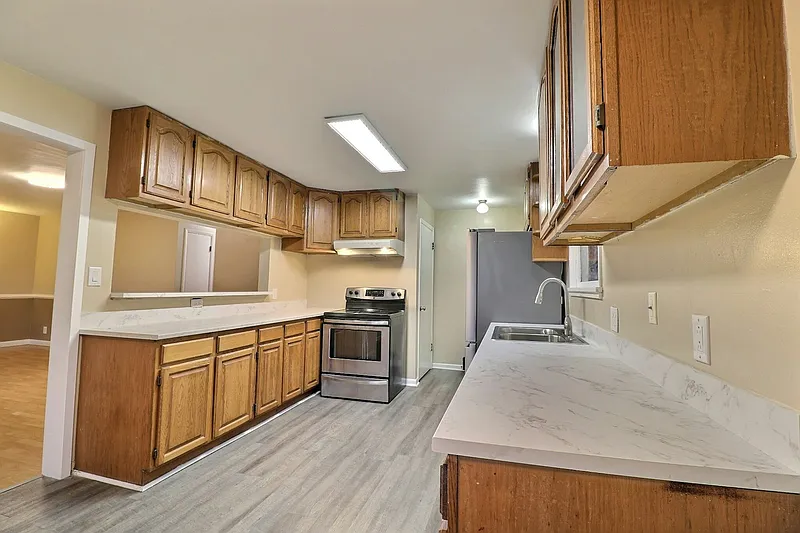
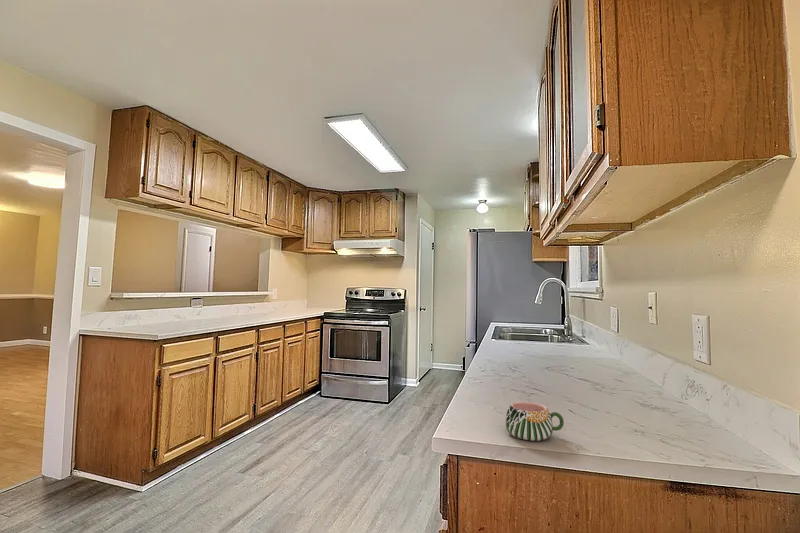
+ mug [505,401,565,442]
